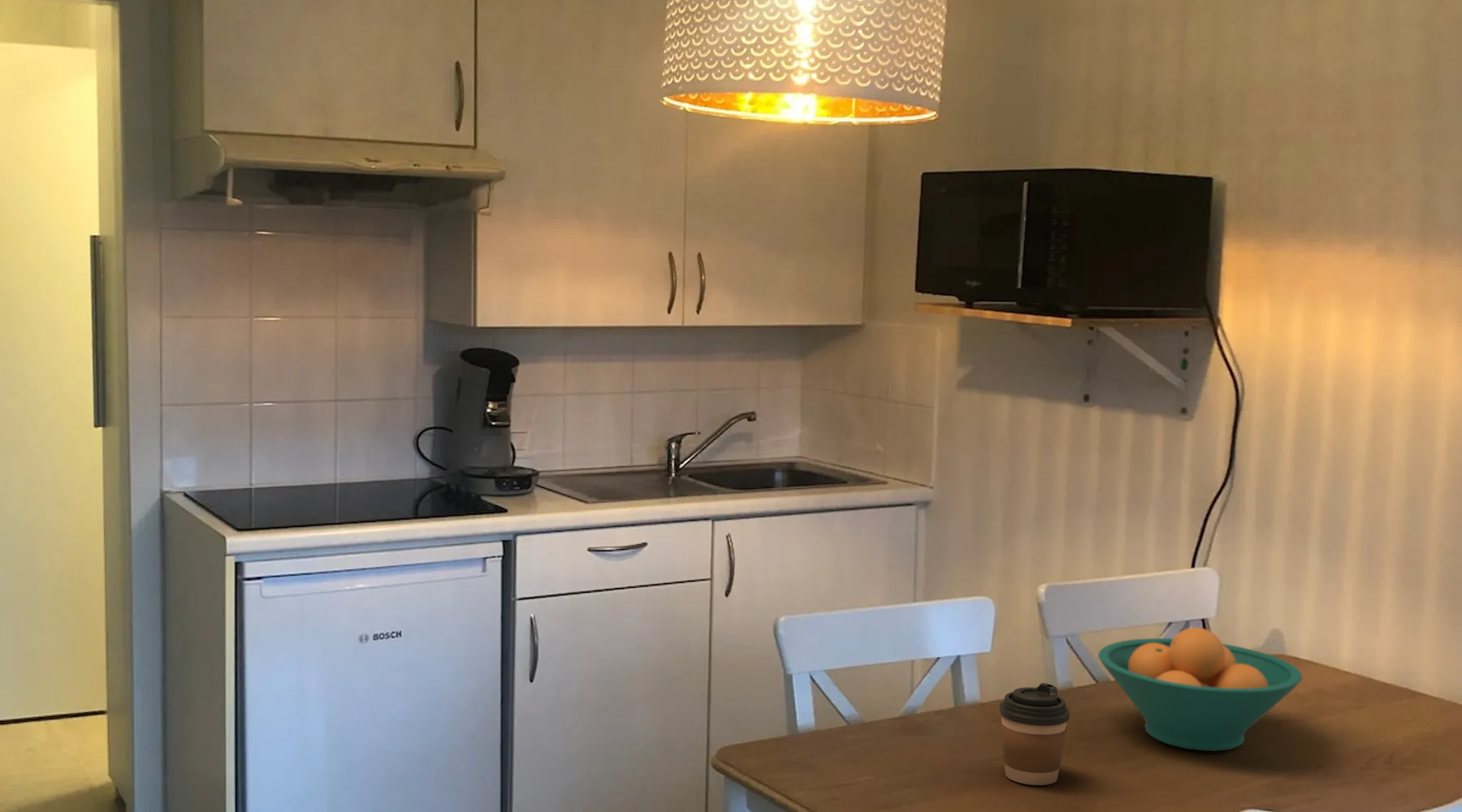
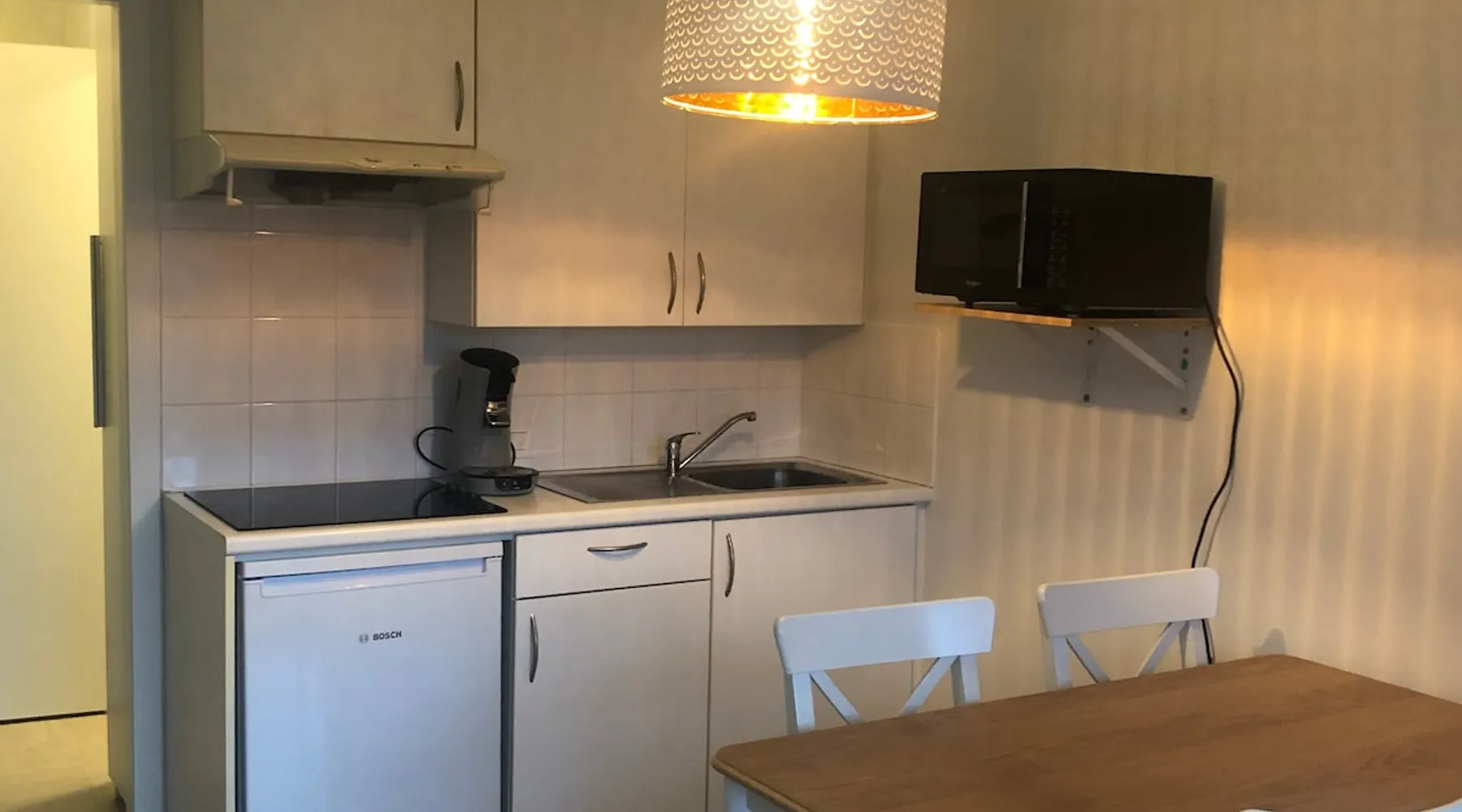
- coffee cup [998,682,1071,786]
- fruit bowl [1097,627,1303,752]
